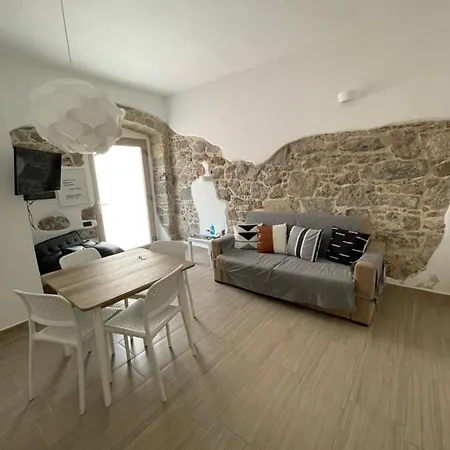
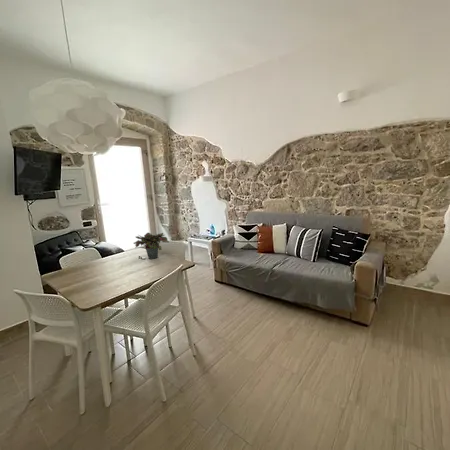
+ potted plant [133,231,170,260]
